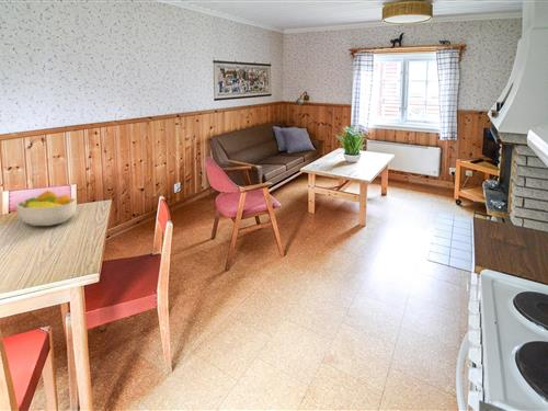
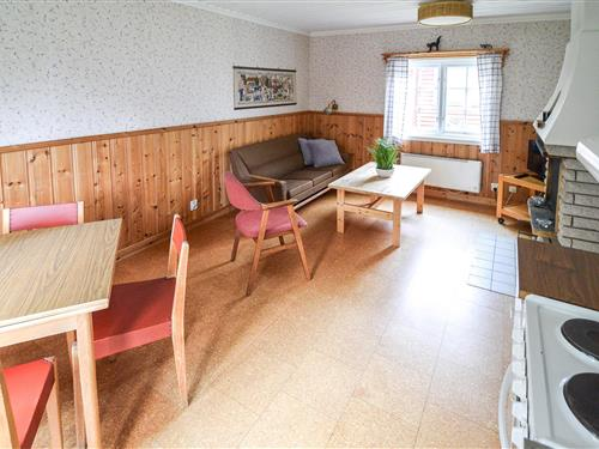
- fruit bowl [14,190,78,227]
